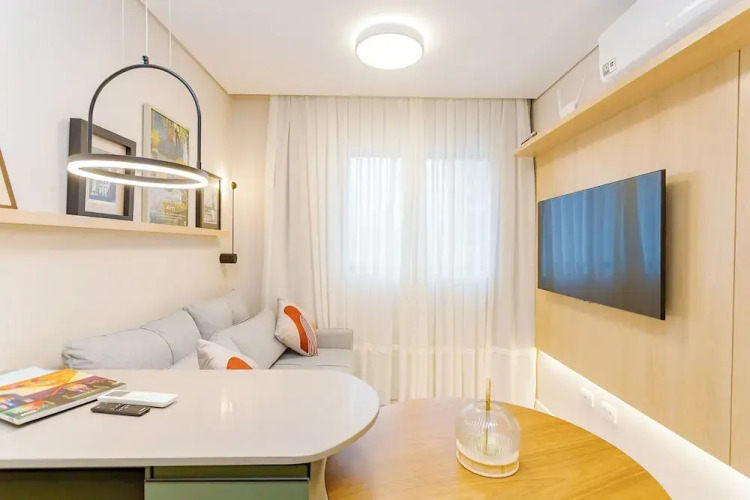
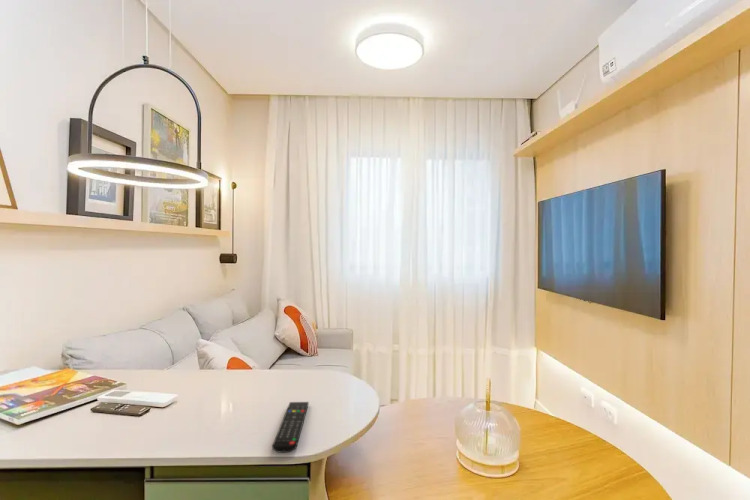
+ remote control [271,401,310,454]
